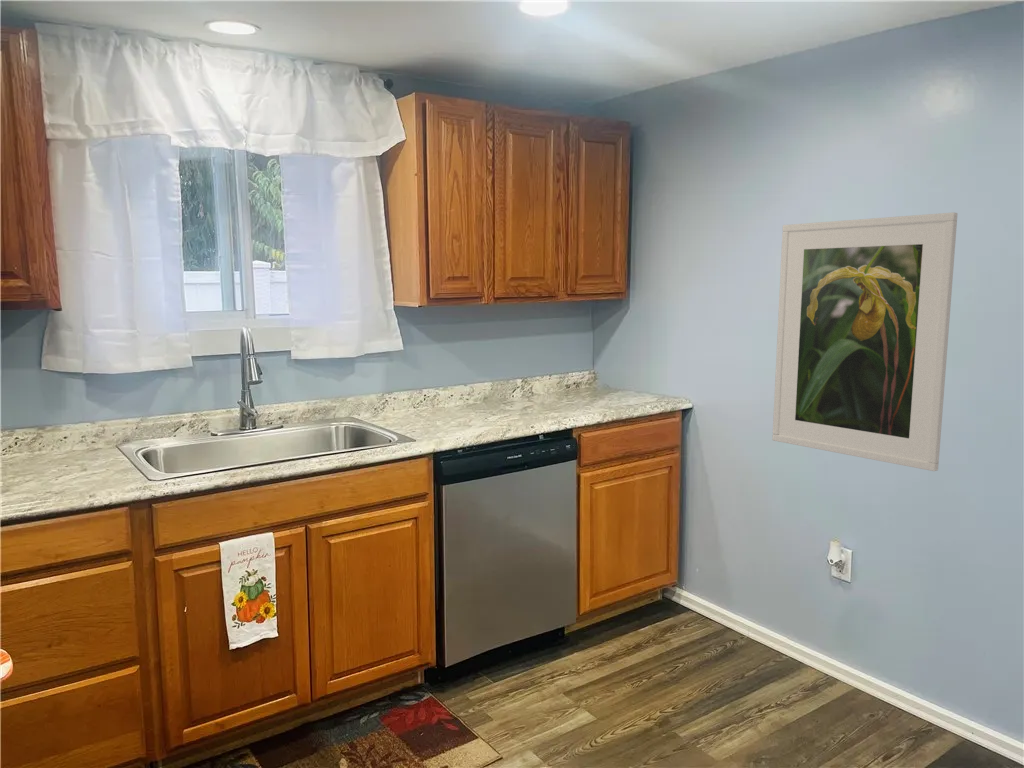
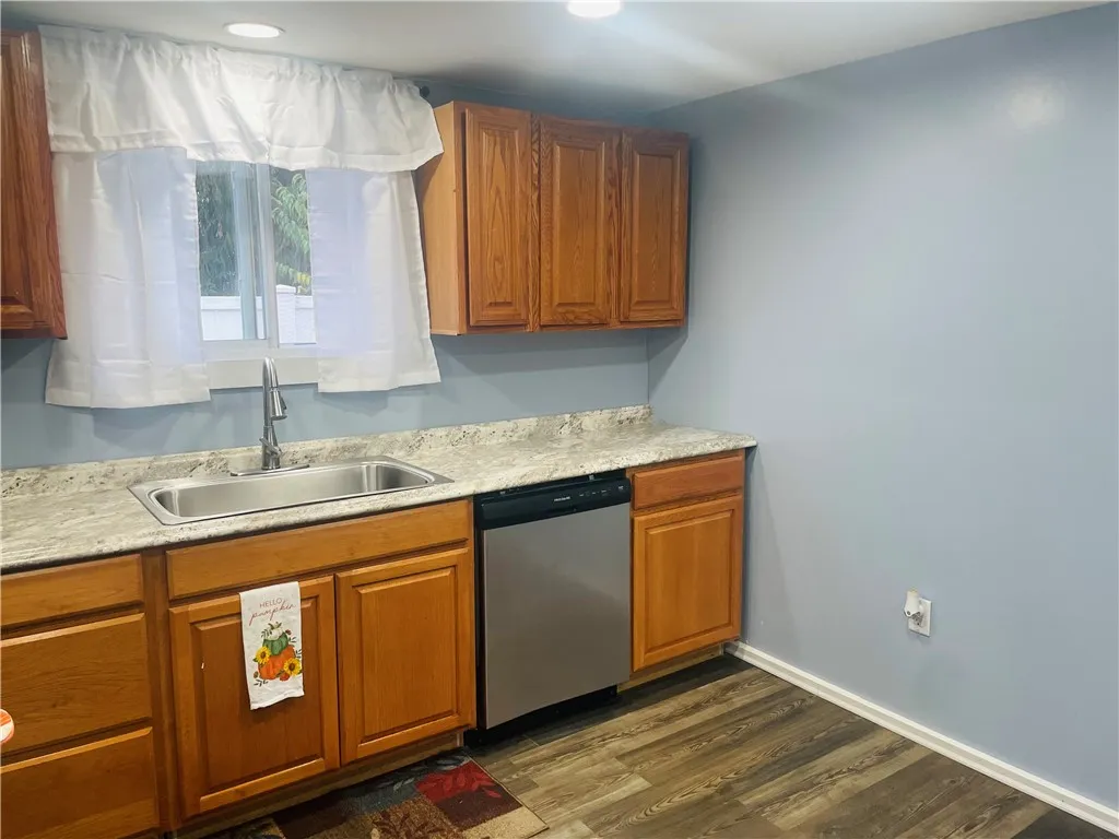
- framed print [771,211,959,472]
